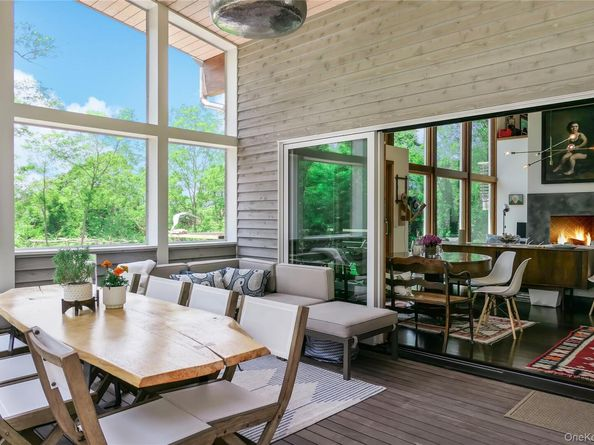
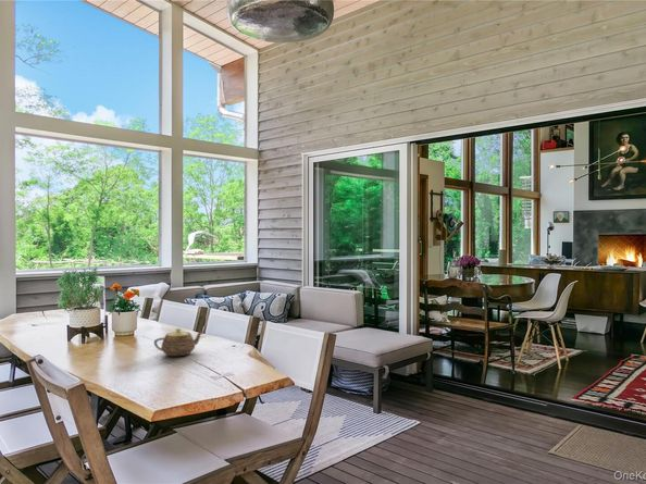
+ teapot [153,327,206,357]
